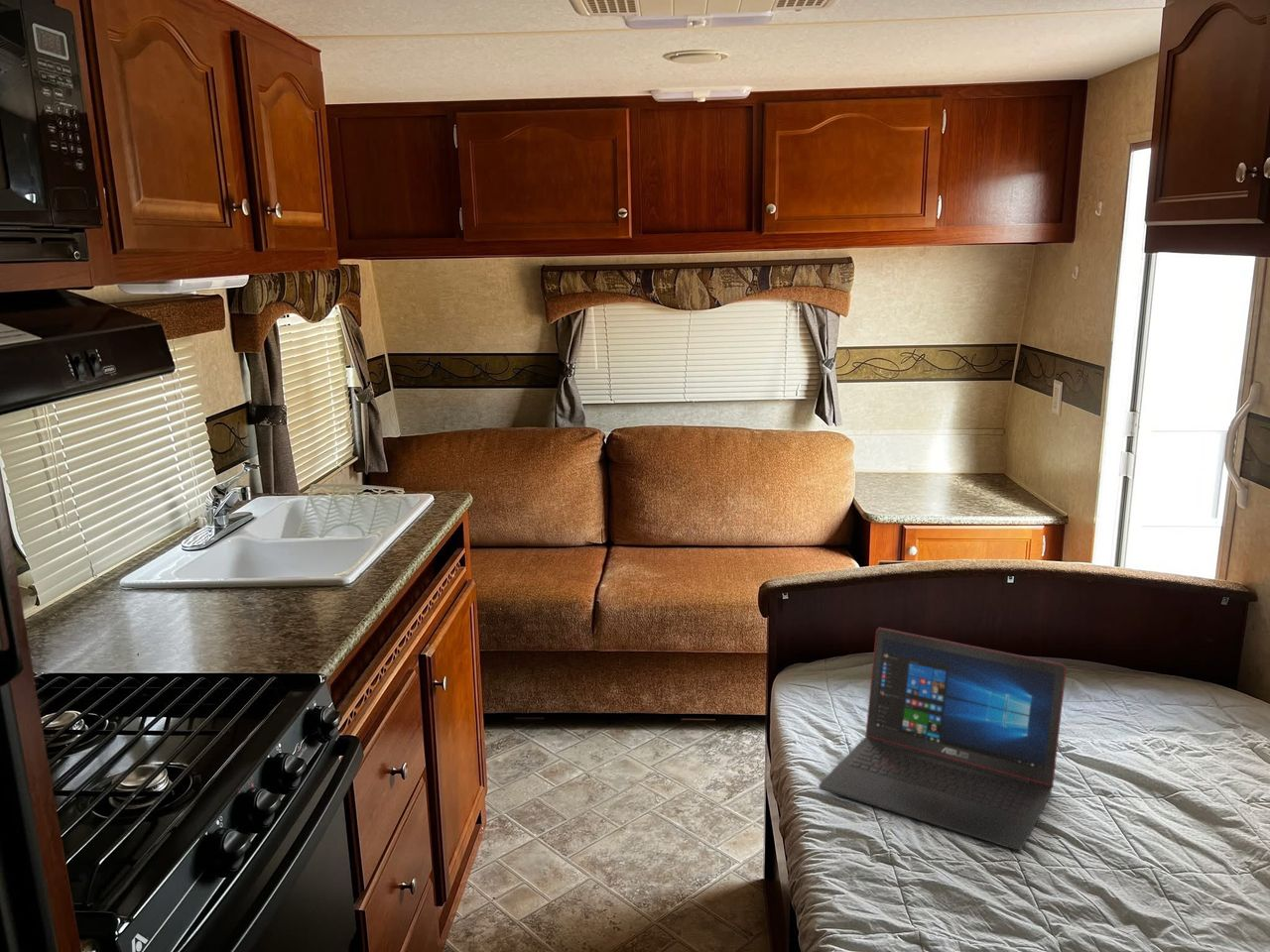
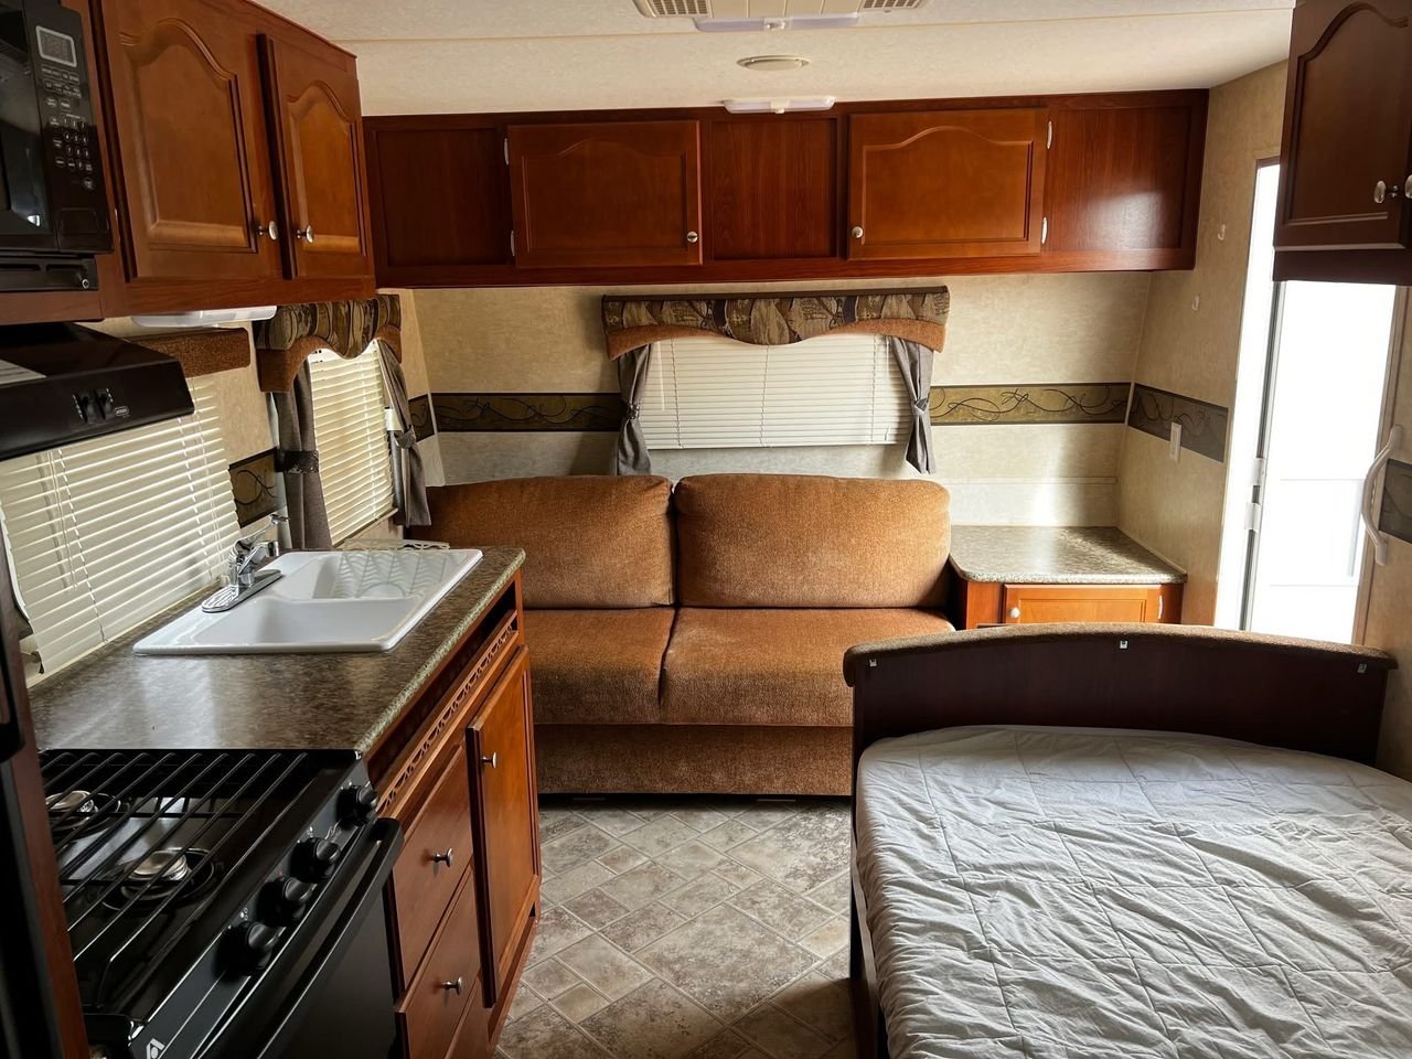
- laptop [818,627,1068,851]
